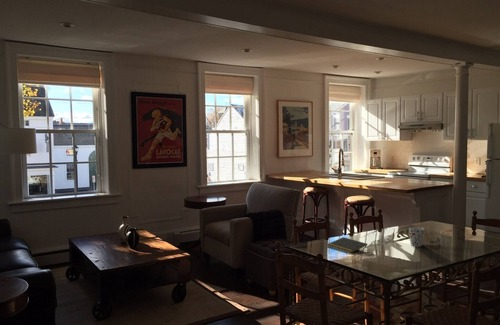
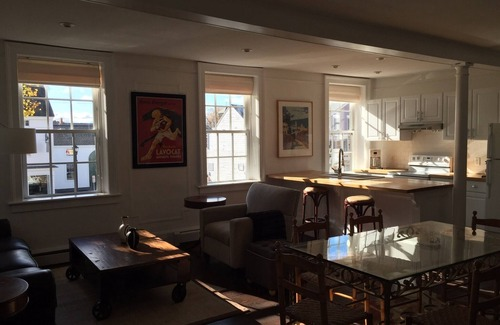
- cup [408,226,426,247]
- notepad [325,236,368,254]
